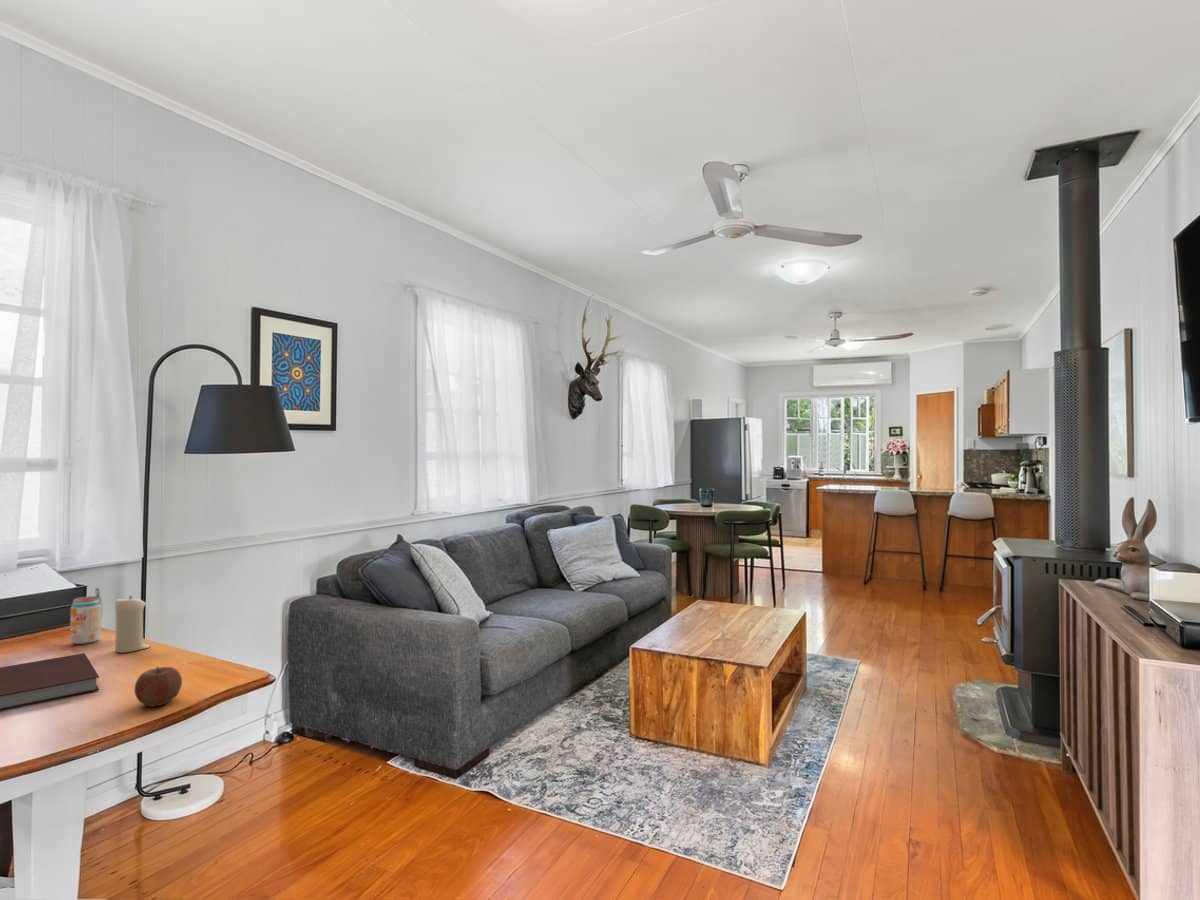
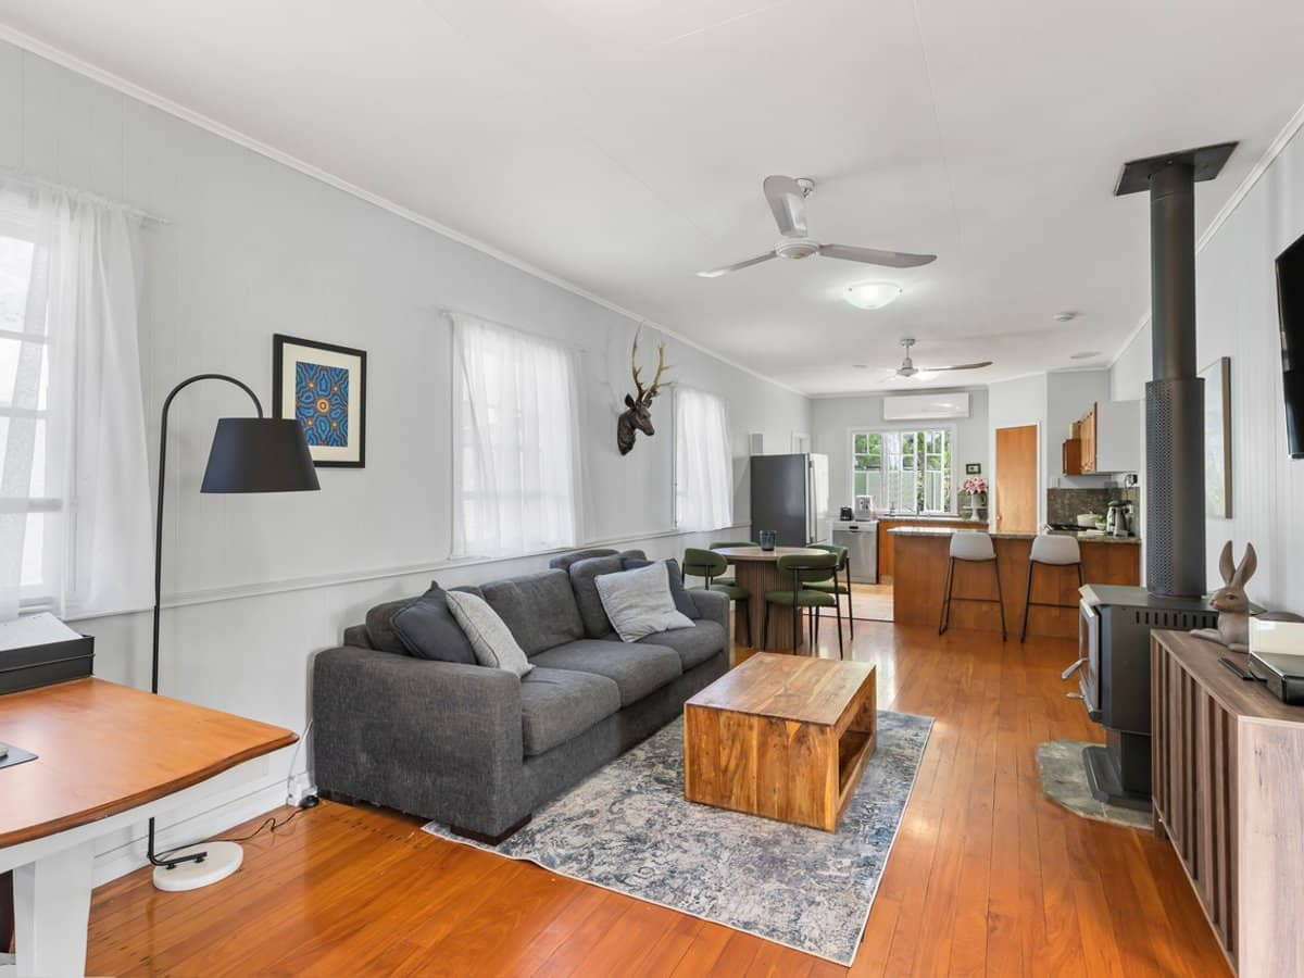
- notebook [0,652,100,711]
- beverage can [69,587,103,645]
- candle [114,595,152,654]
- apple [133,666,183,707]
